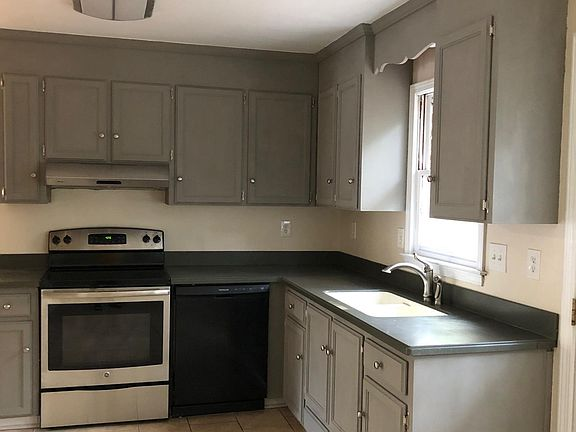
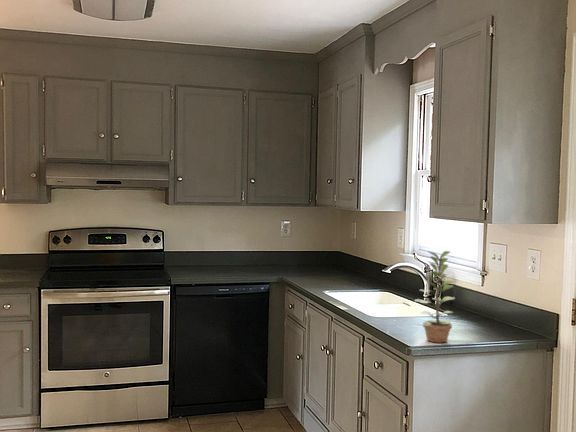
+ plant [412,250,456,344]
